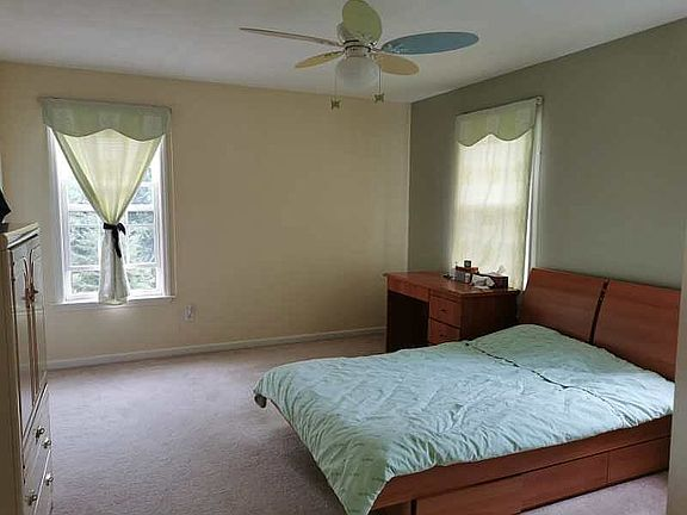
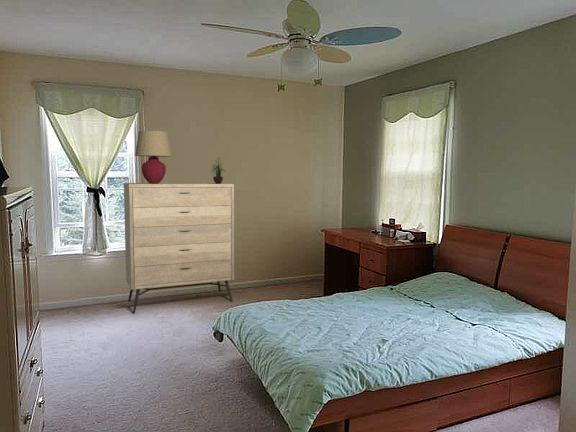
+ dresser [123,182,235,314]
+ potted plant [209,157,226,184]
+ table lamp [134,130,173,184]
